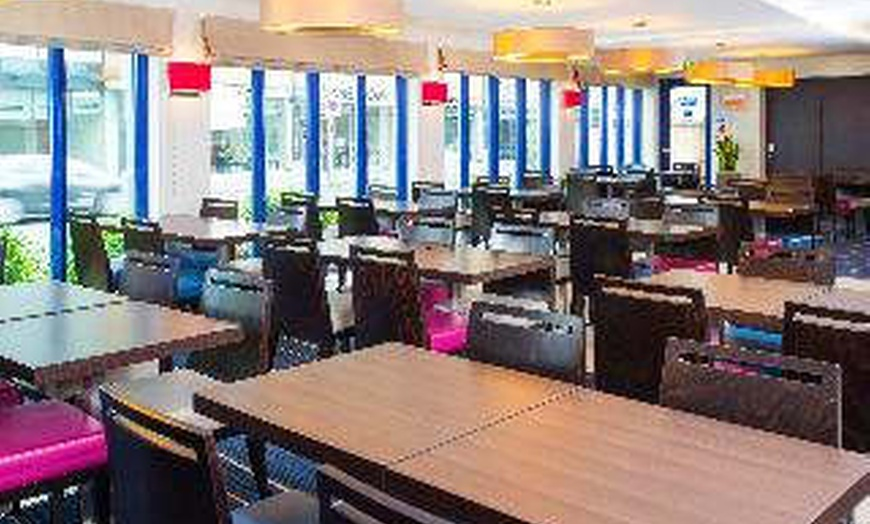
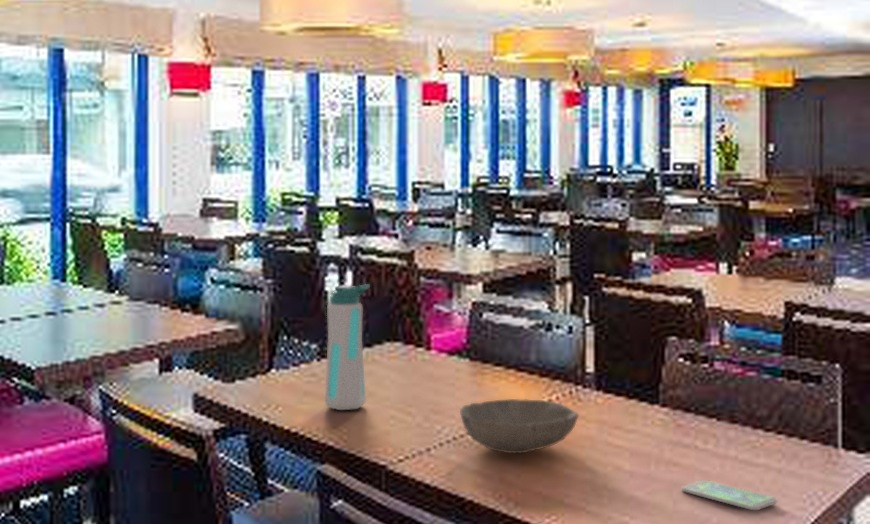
+ bowl [459,398,580,454]
+ water bottle [324,283,371,411]
+ smartphone [681,479,778,511]
